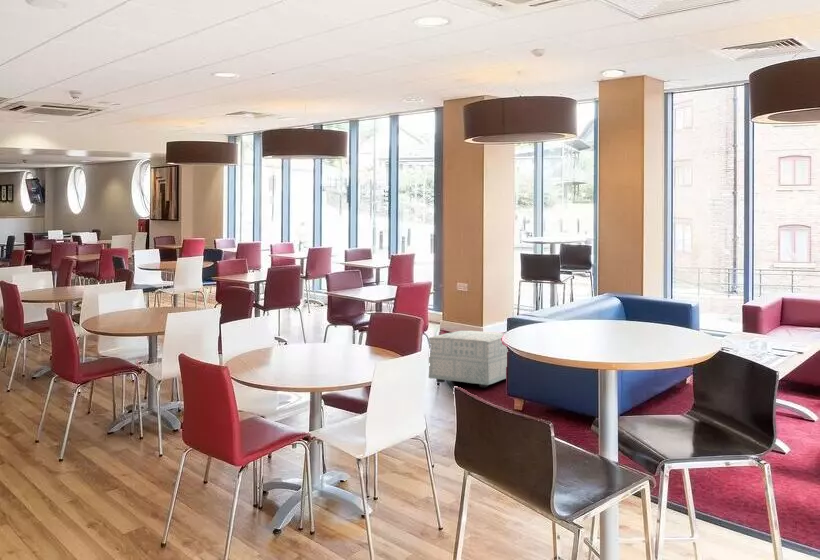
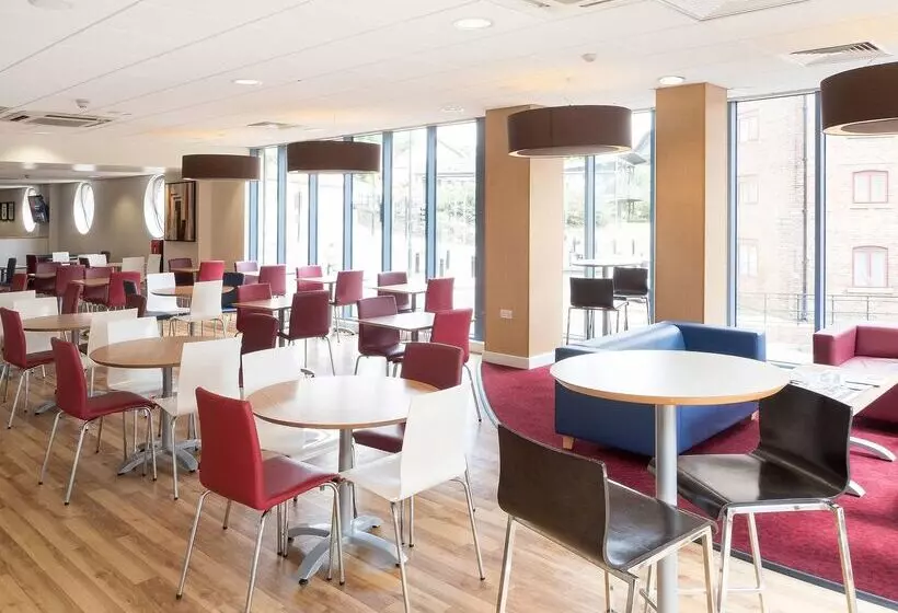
- ottoman [428,330,509,388]
